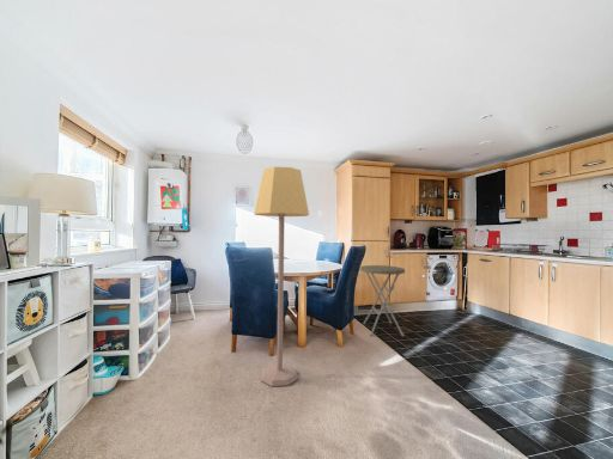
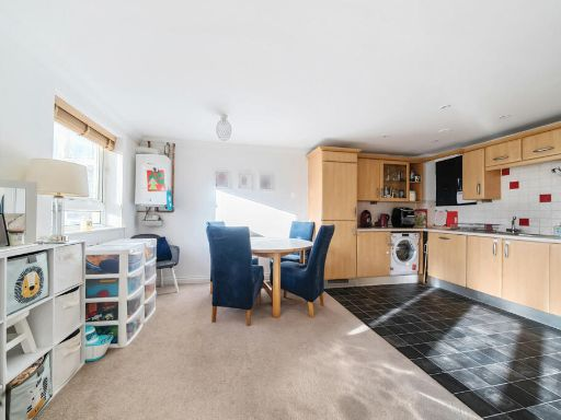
- lamp [253,166,310,387]
- side table [359,264,406,338]
